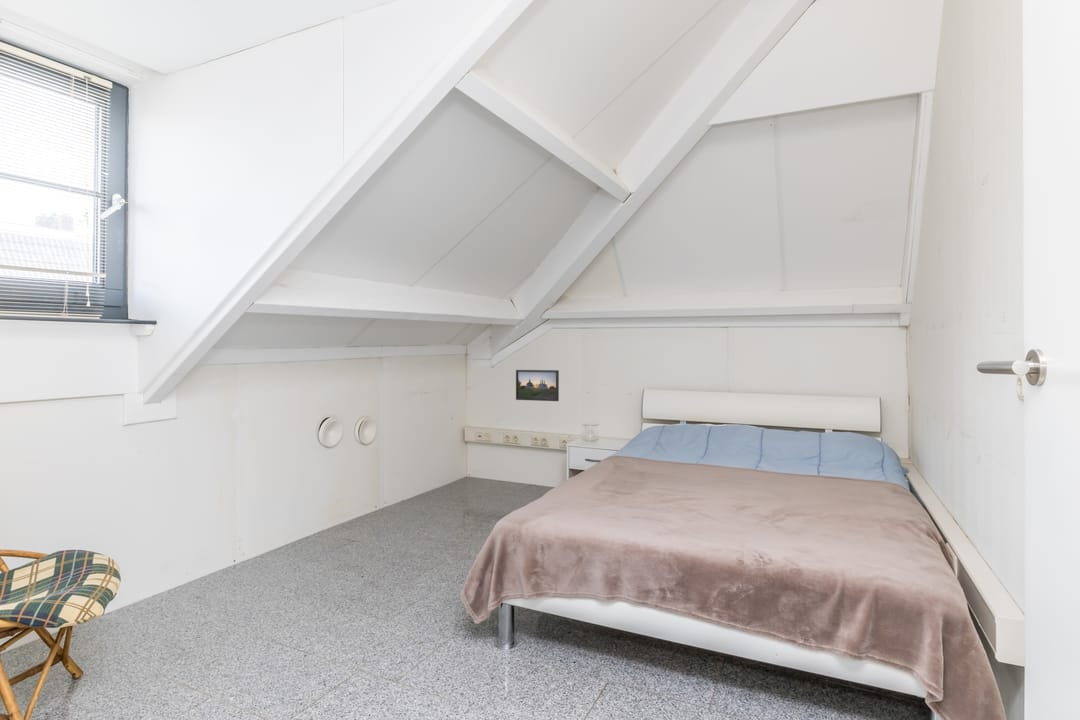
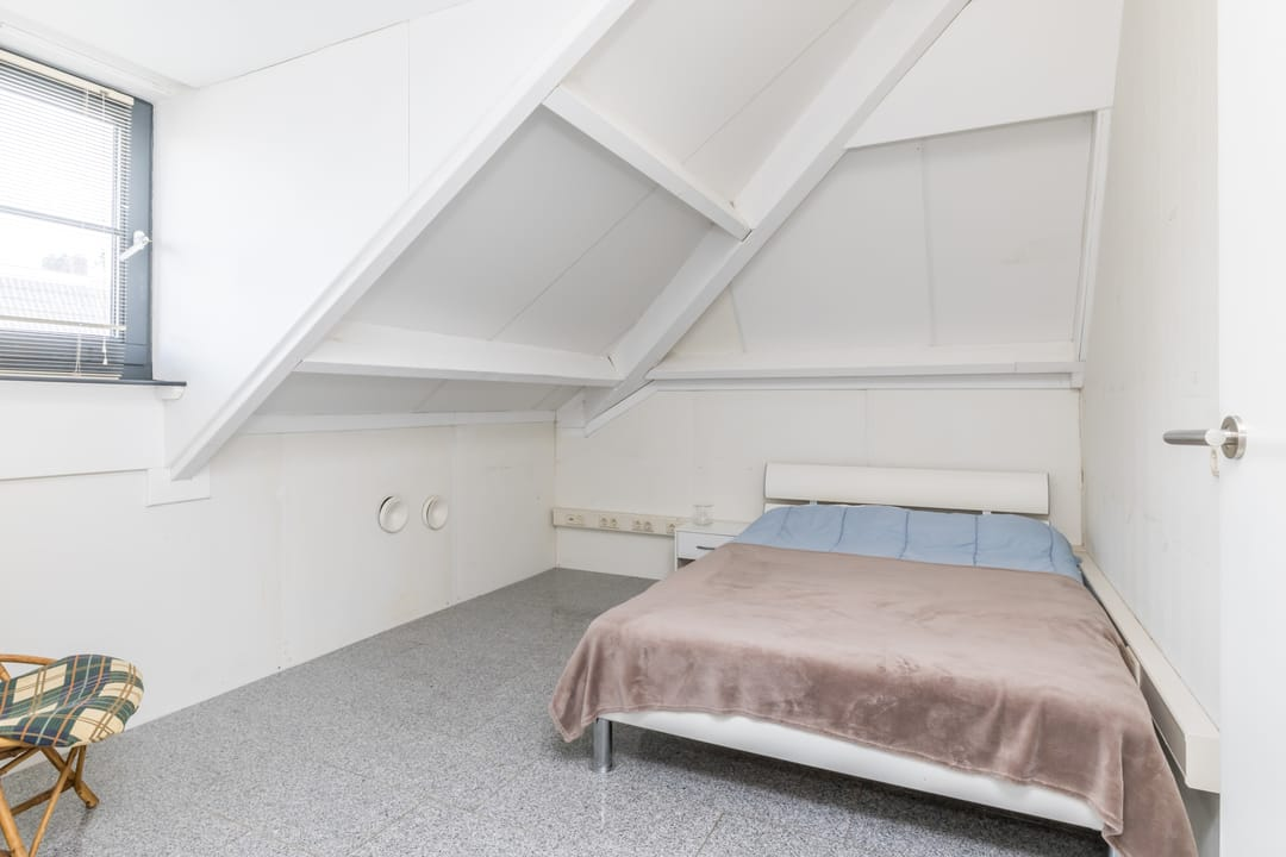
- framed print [515,369,560,402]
